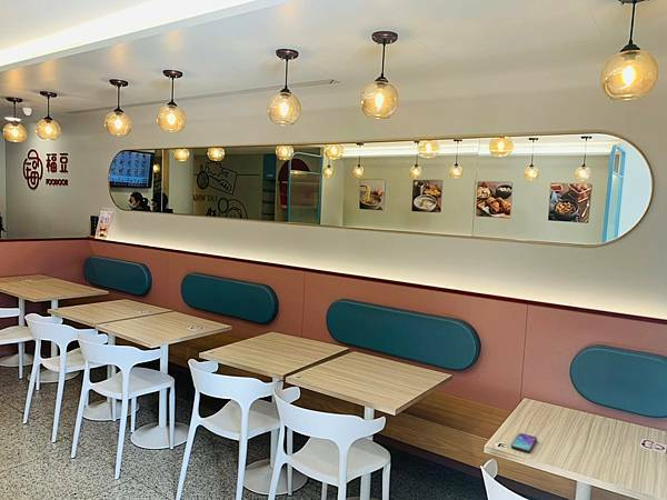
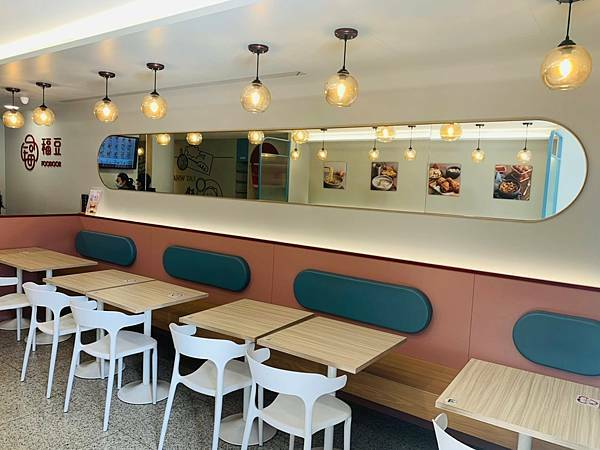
- smartphone [510,432,538,453]
